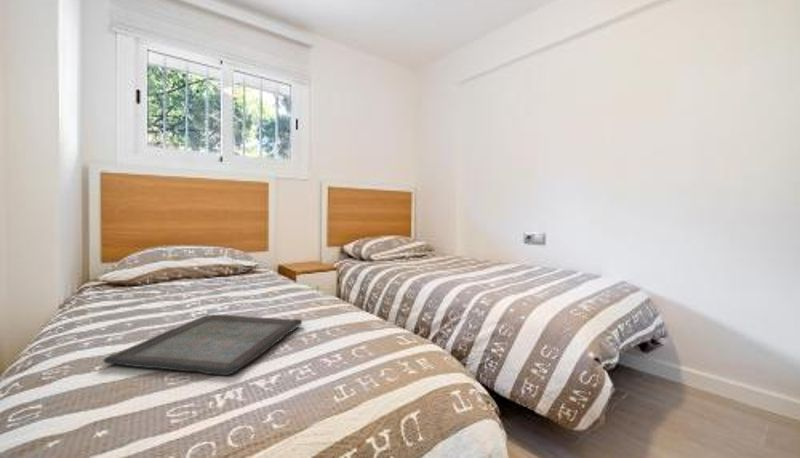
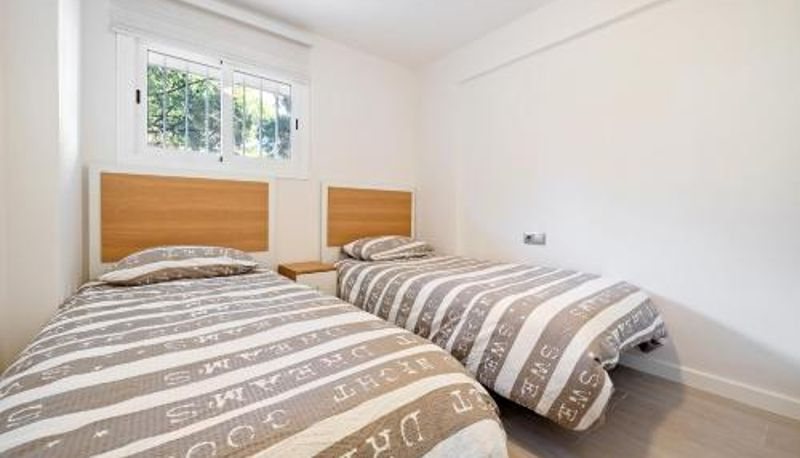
- serving tray [102,314,303,376]
